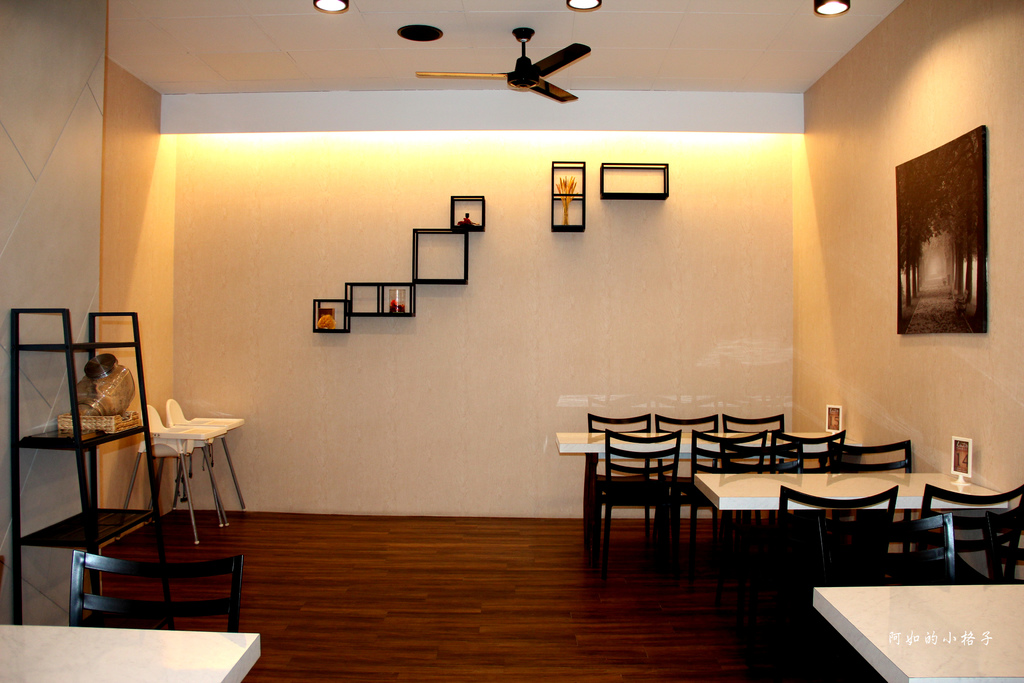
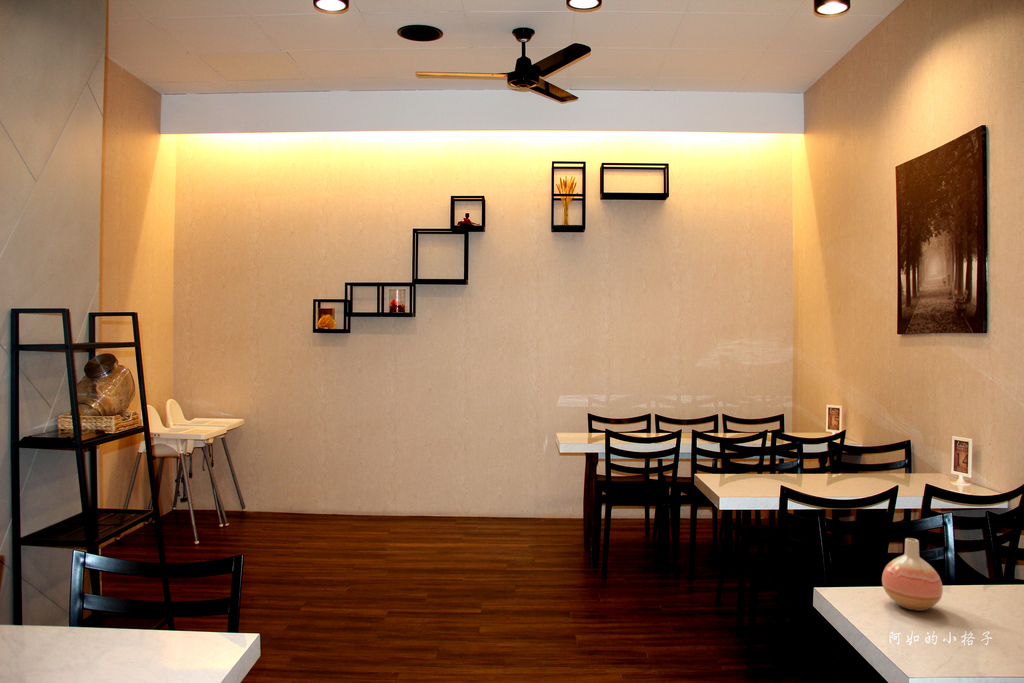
+ vase [881,537,944,612]
